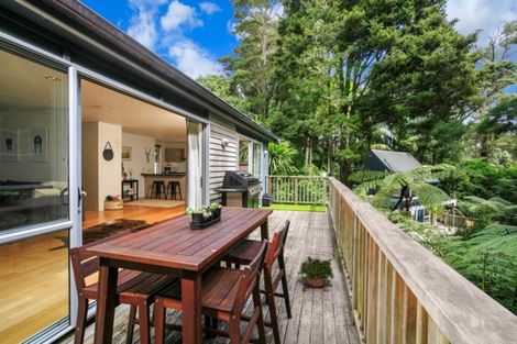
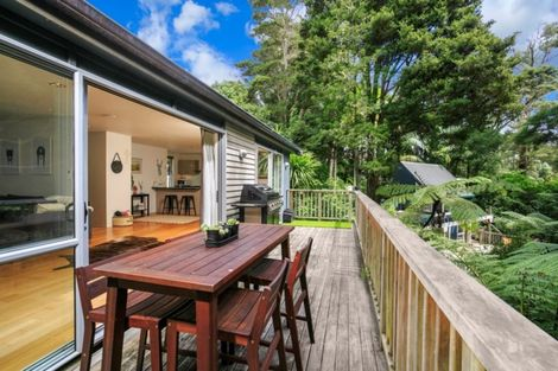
- potted plant [297,255,336,290]
